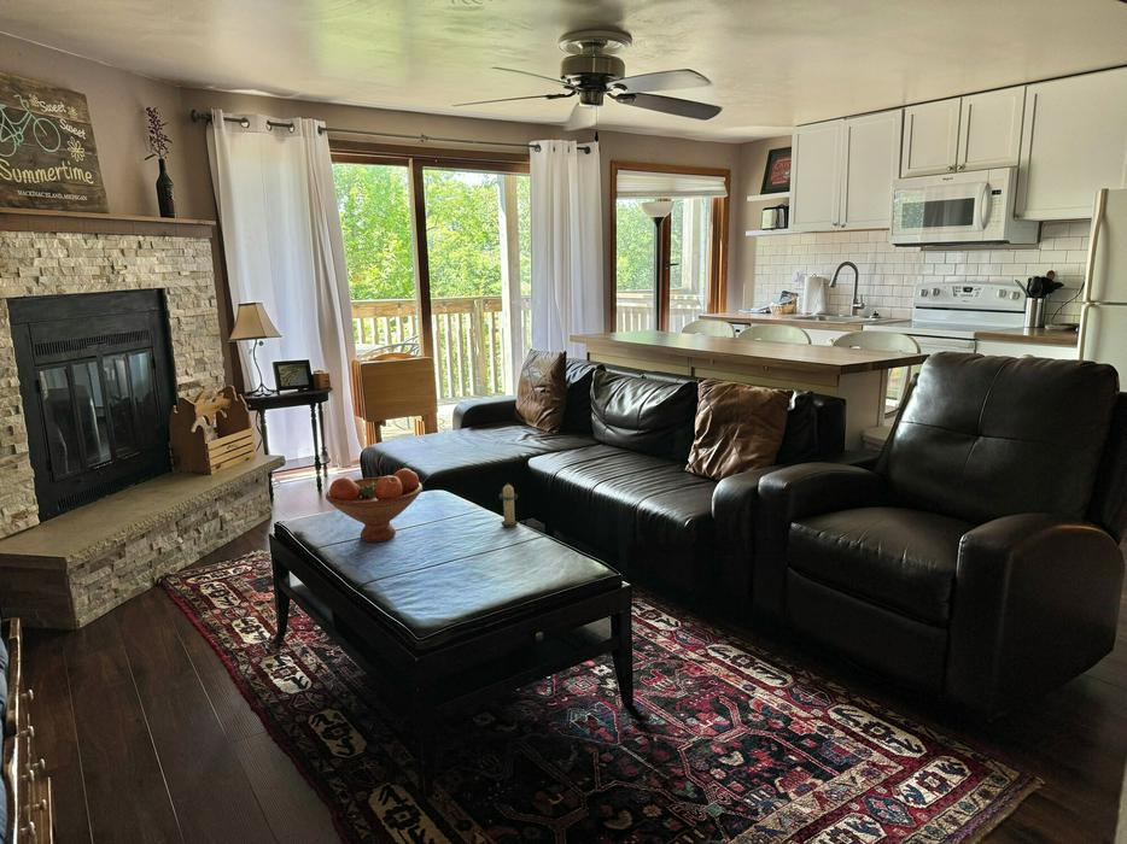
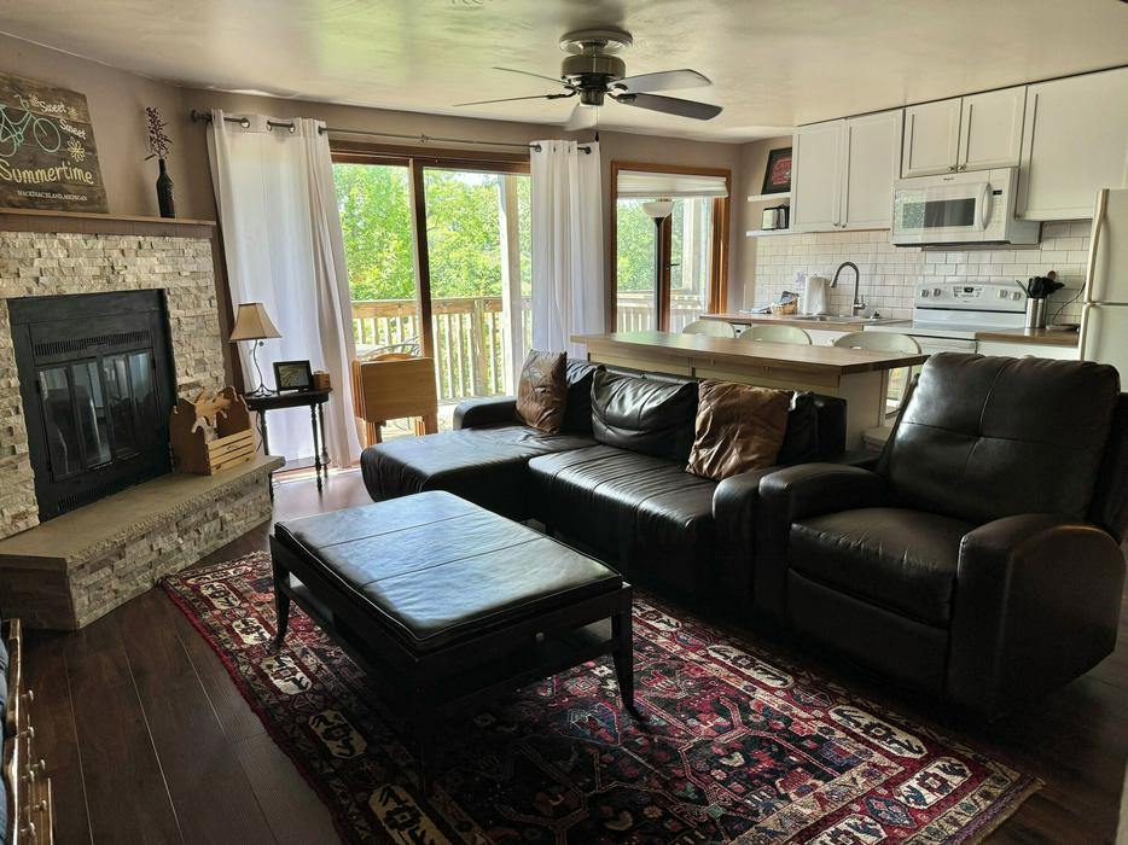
- fruit bowl [325,468,424,543]
- candle [498,483,519,528]
